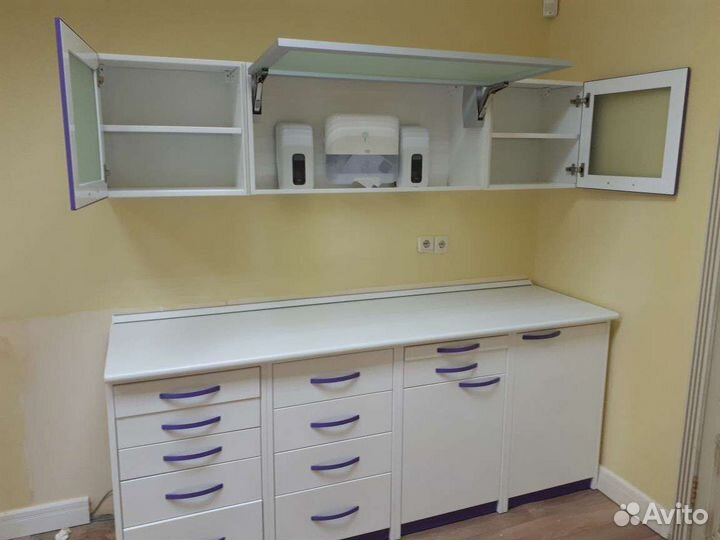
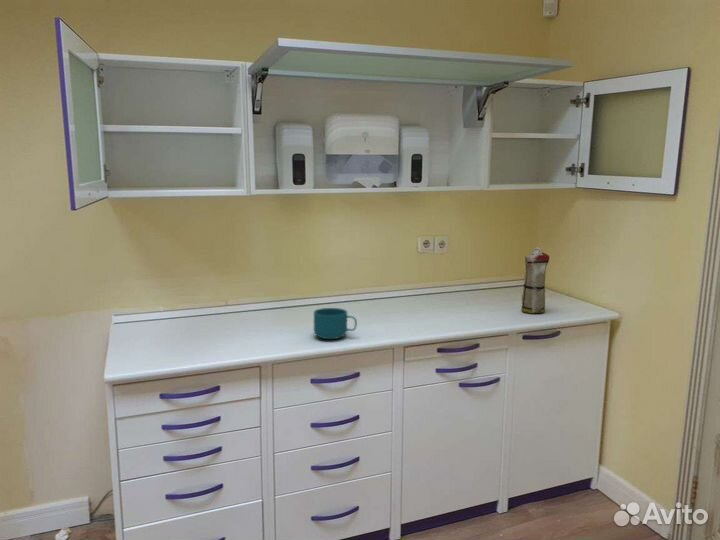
+ dress [520,246,550,314]
+ cup [313,307,358,340]
